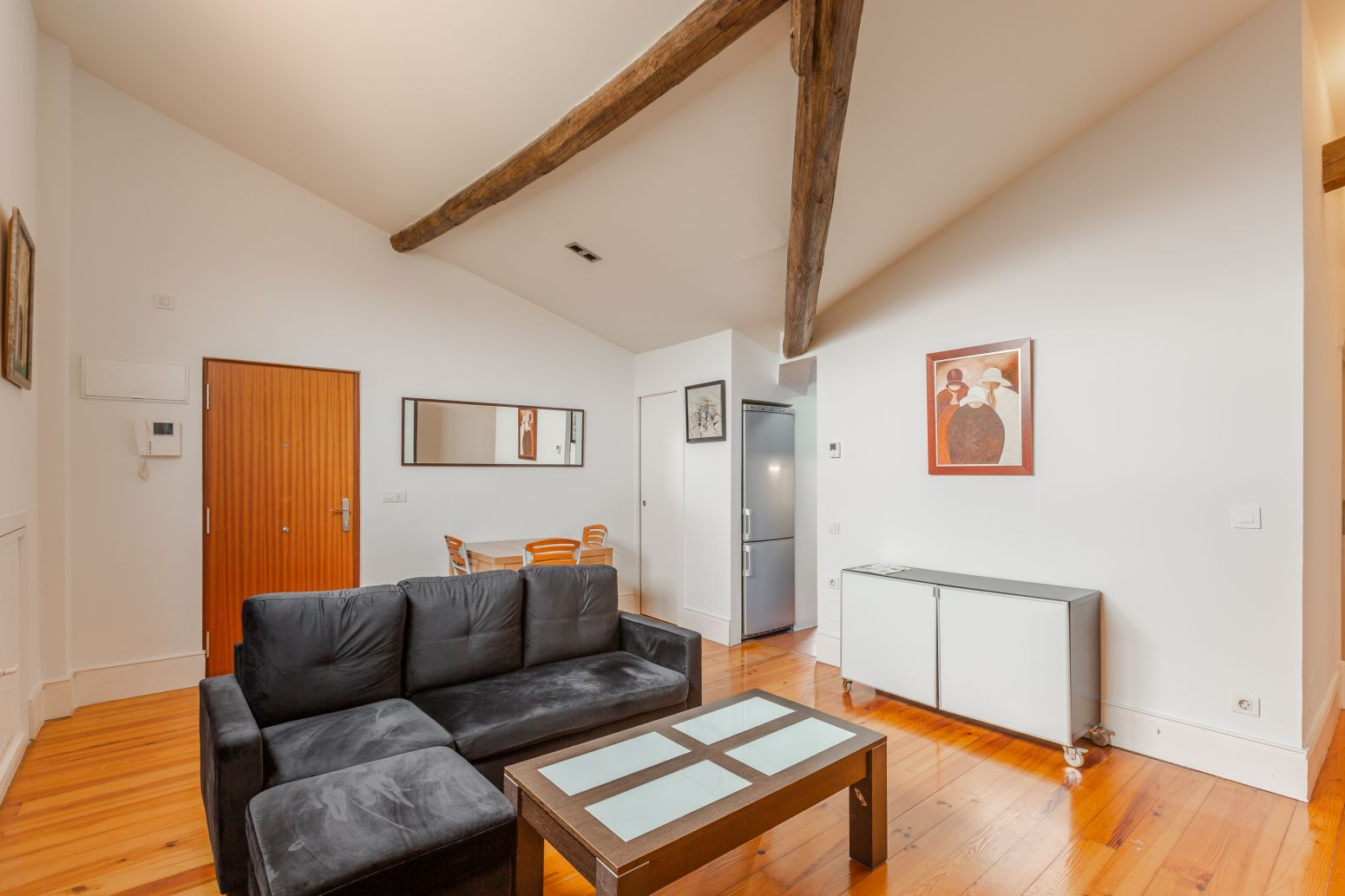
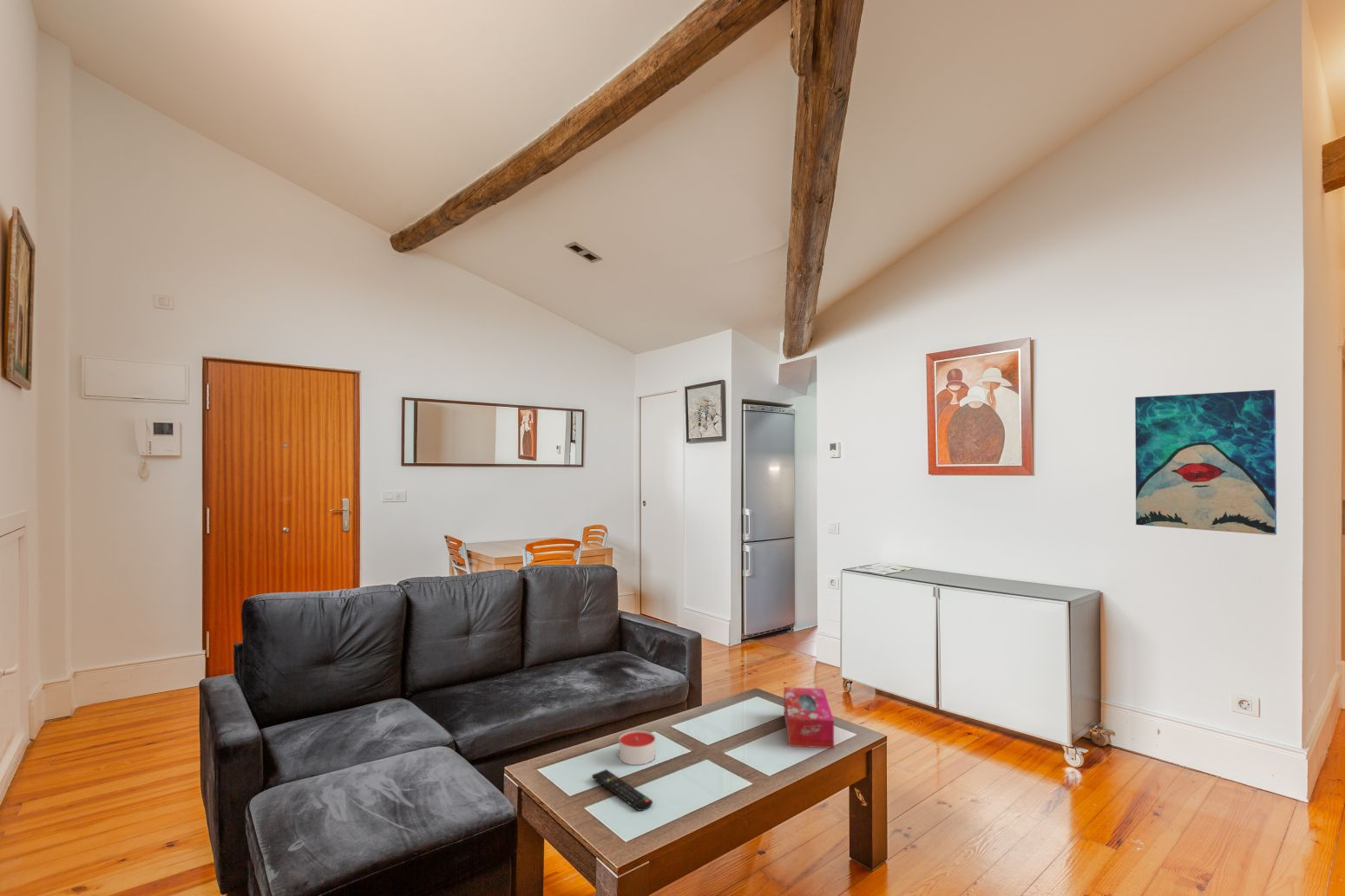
+ candle [619,729,656,766]
+ wall art [1134,389,1277,536]
+ tissue box [783,686,835,749]
+ remote control [591,768,653,812]
